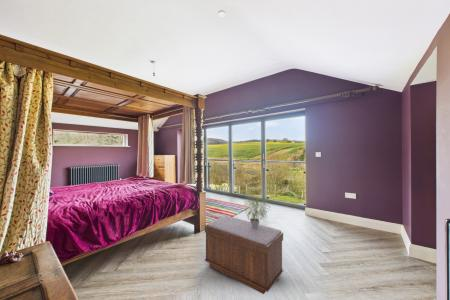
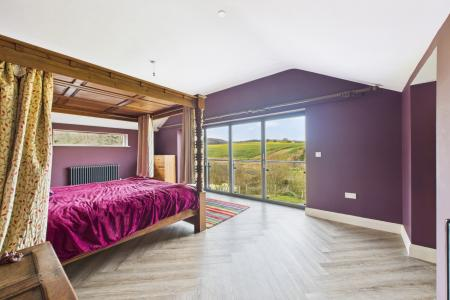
- potted plant [244,196,272,228]
- bench [204,215,284,295]
